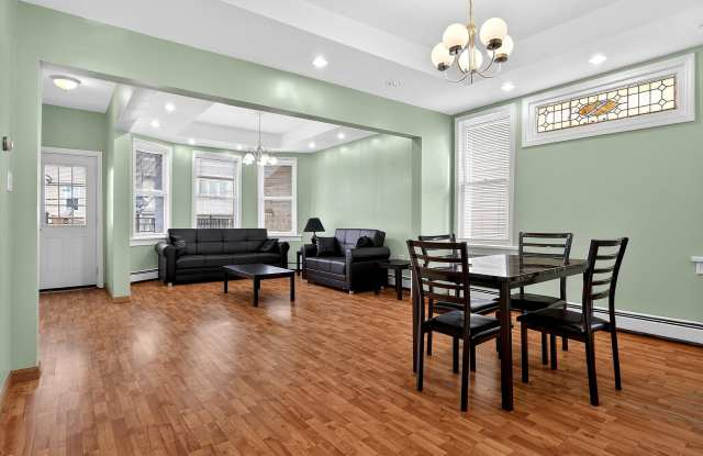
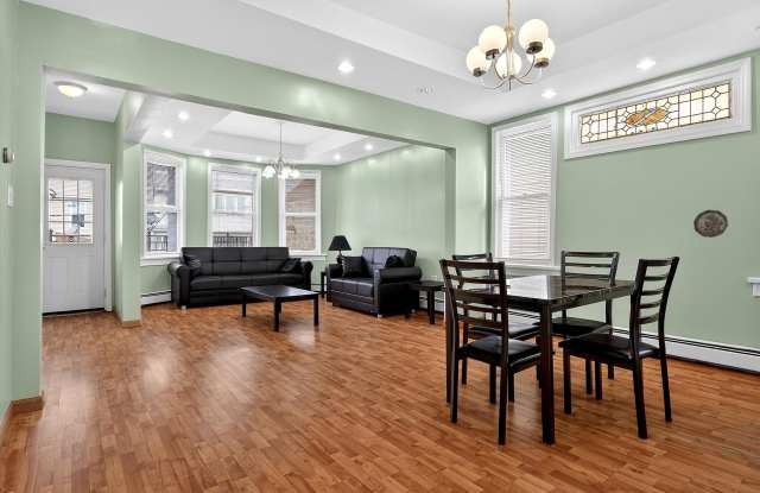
+ decorative plate [692,209,729,239]
